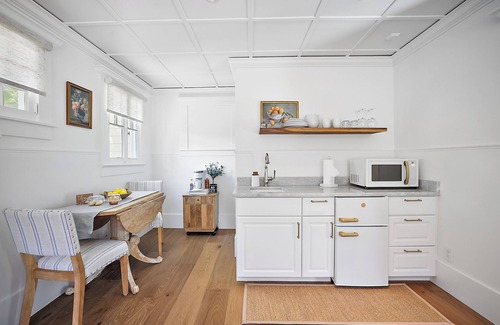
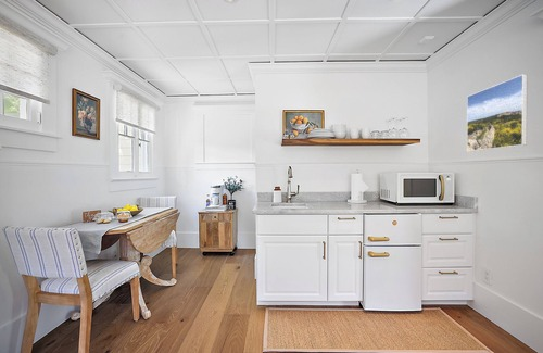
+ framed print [466,73,528,153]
